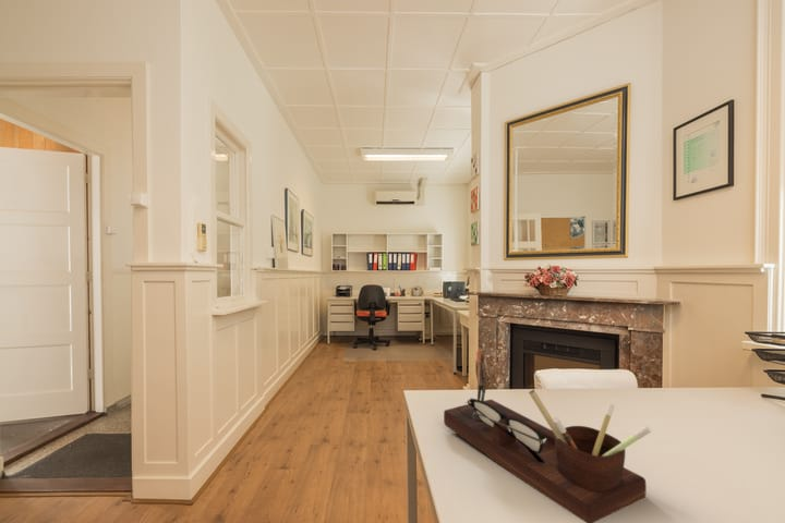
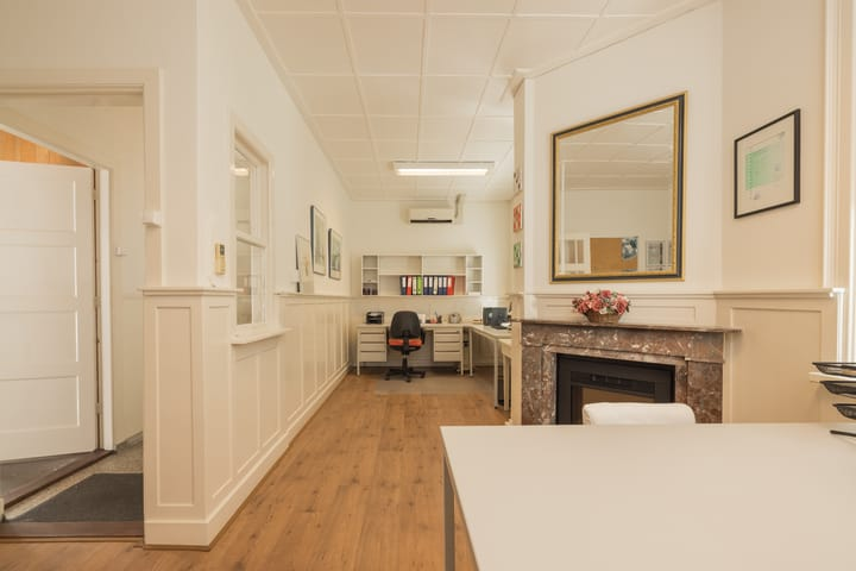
- desk organizer [443,349,652,523]
